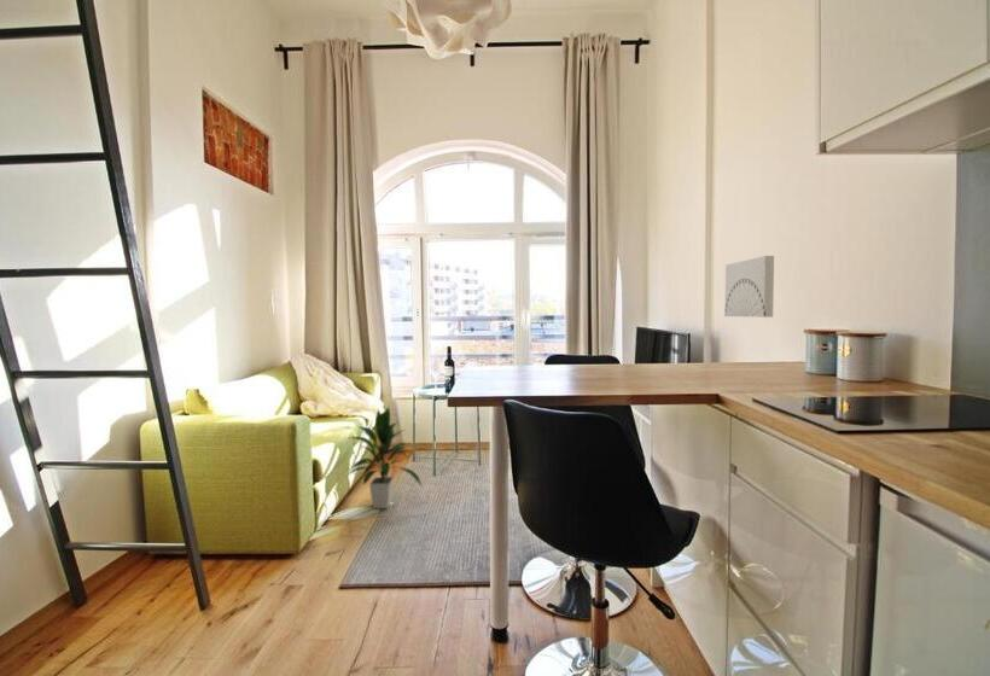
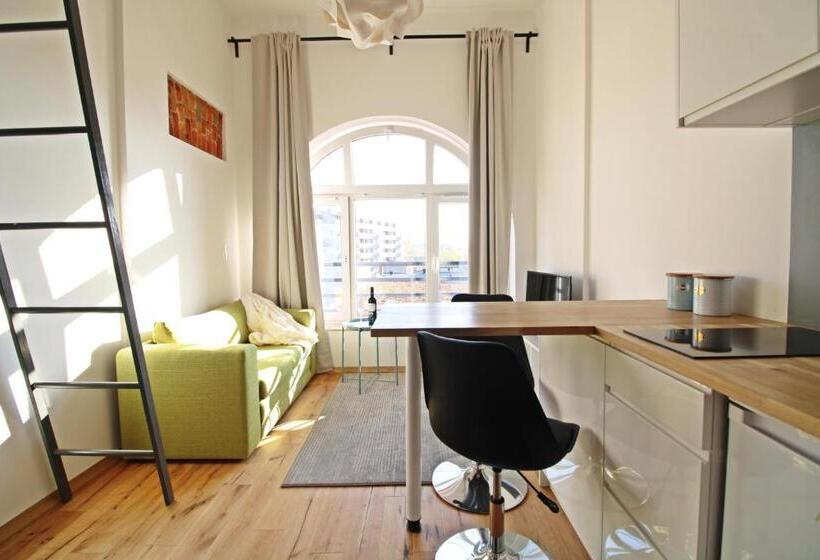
- wall art [723,255,775,319]
- indoor plant [344,406,424,509]
